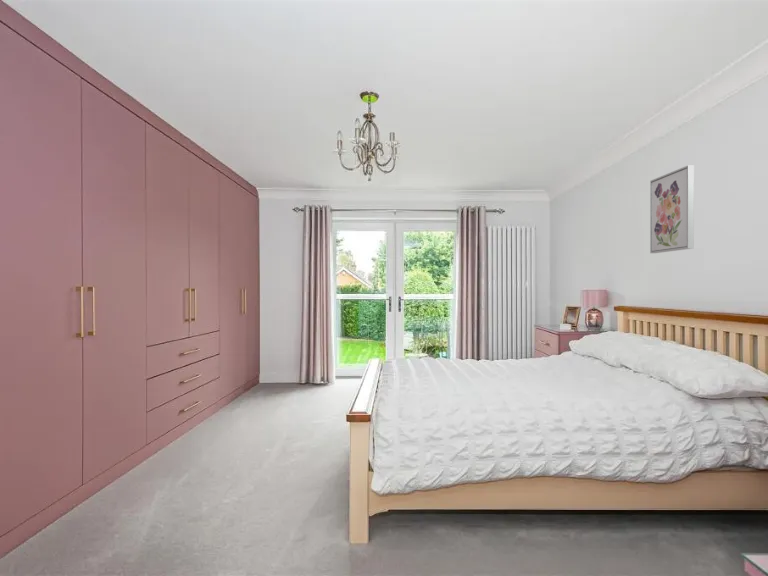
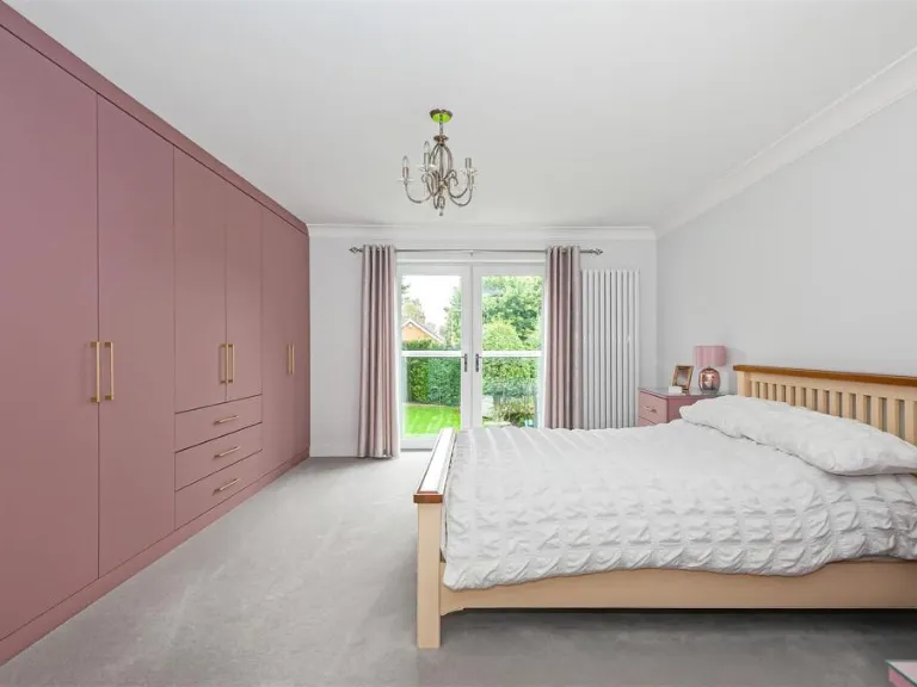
- wall art [649,164,695,254]
